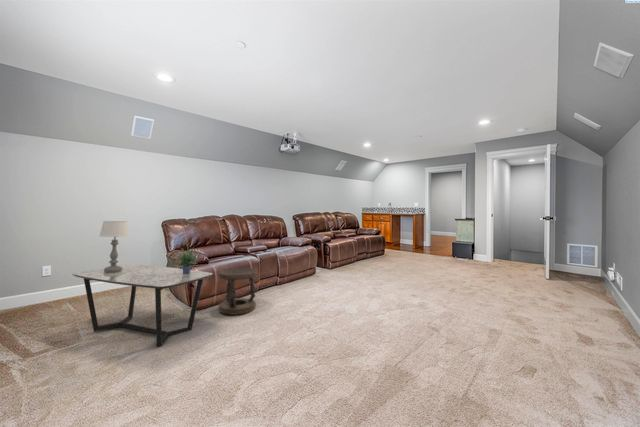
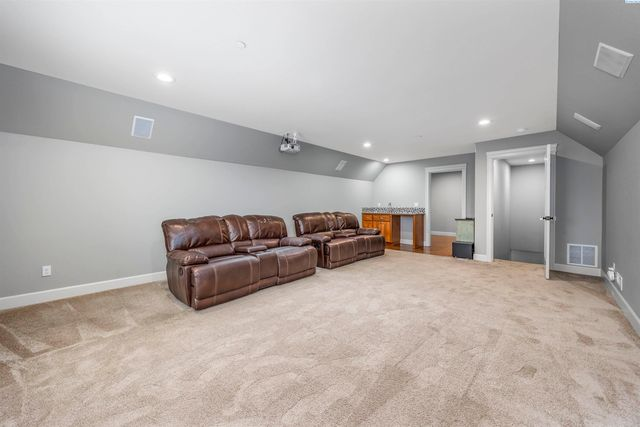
- stool [217,267,258,316]
- potted plant [167,244,201,274]
- coffee table [71,263,214,347]
- table lamp [99,220,131,272]
